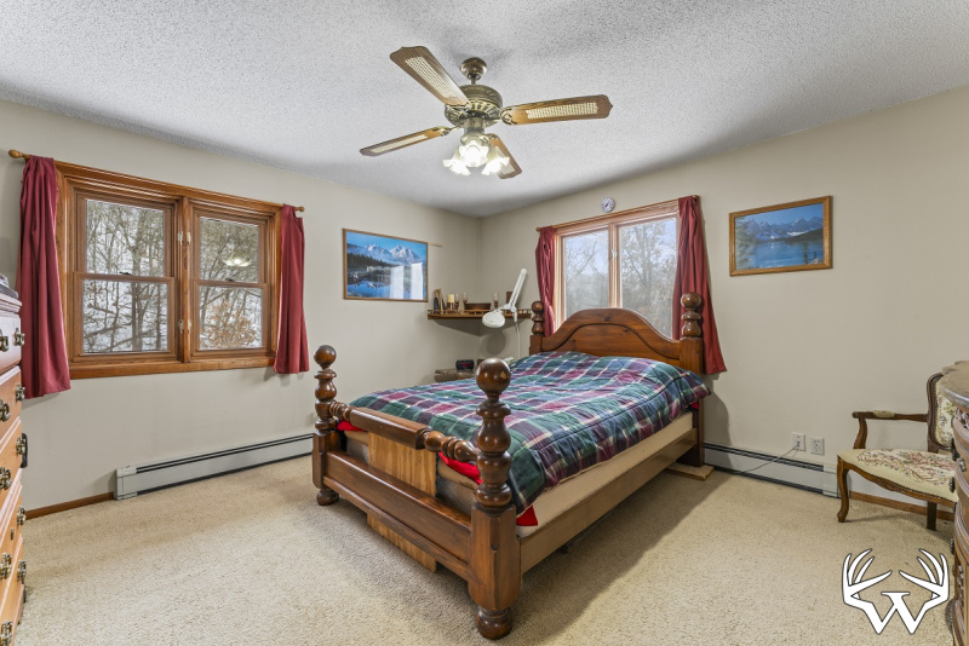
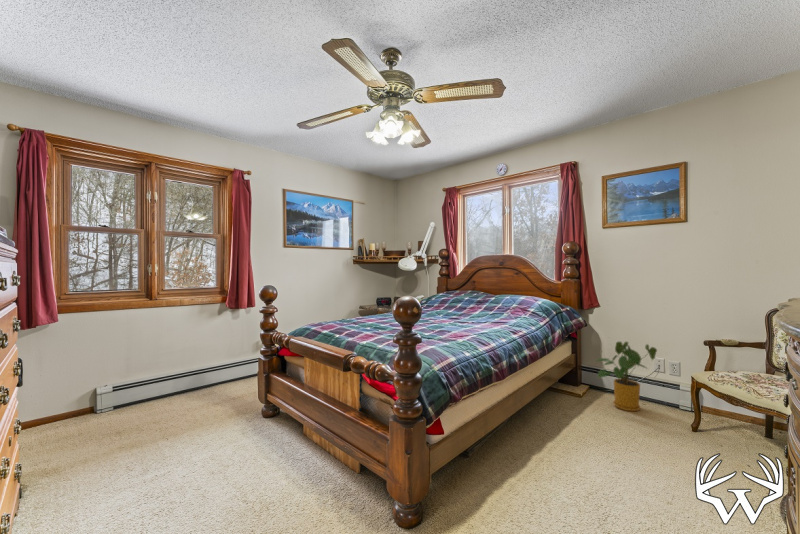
+ house plant [593,340,658,412]
